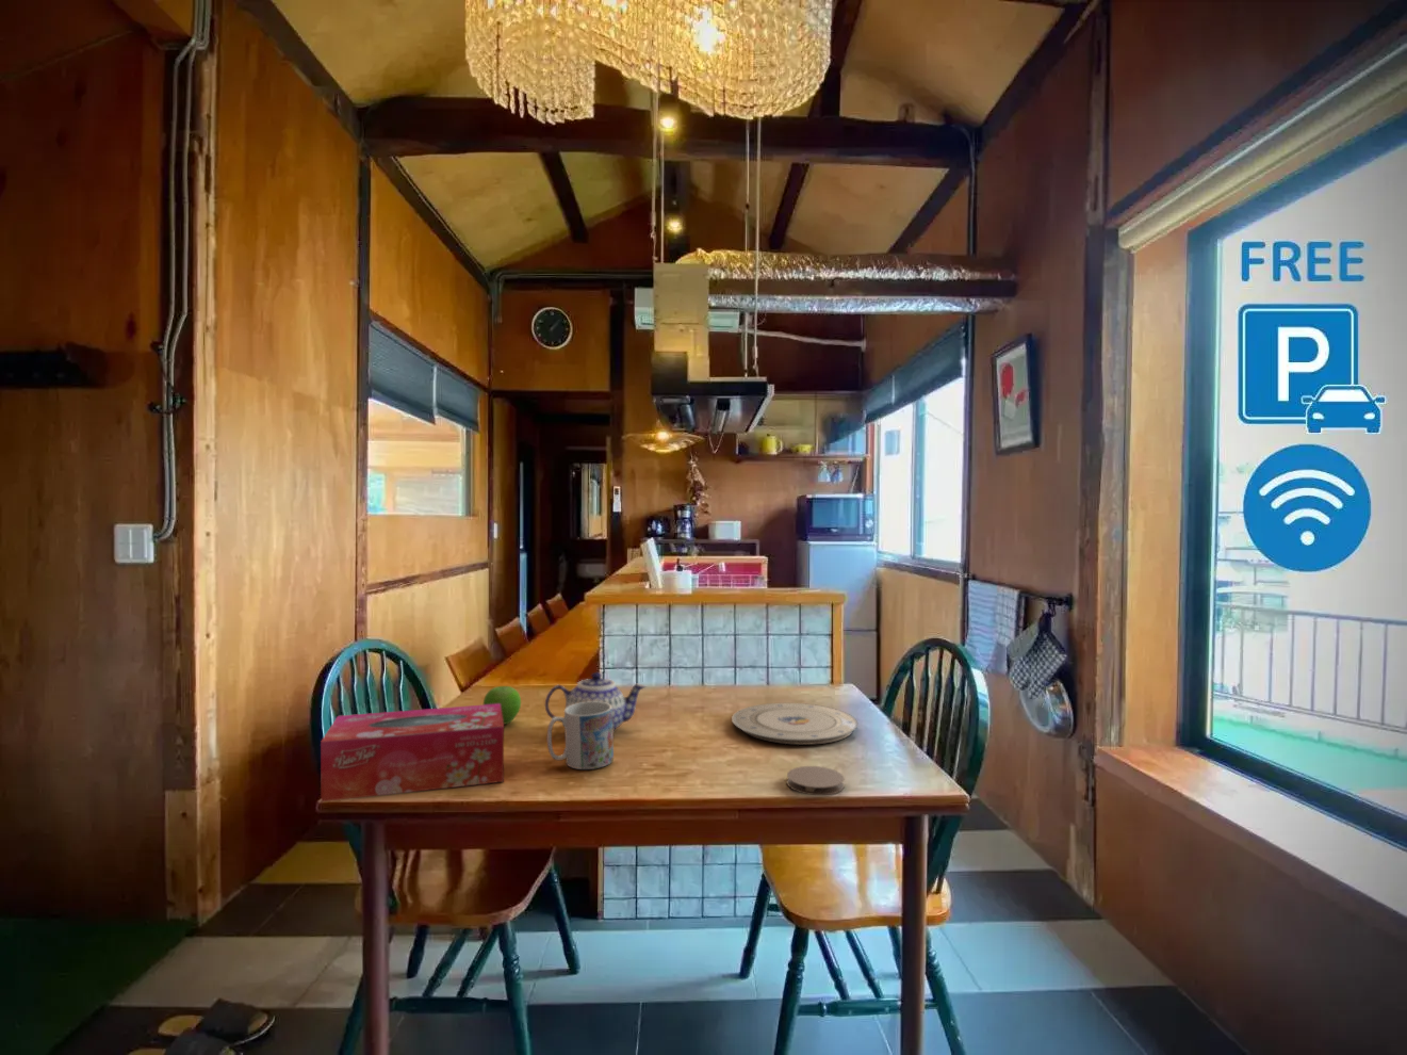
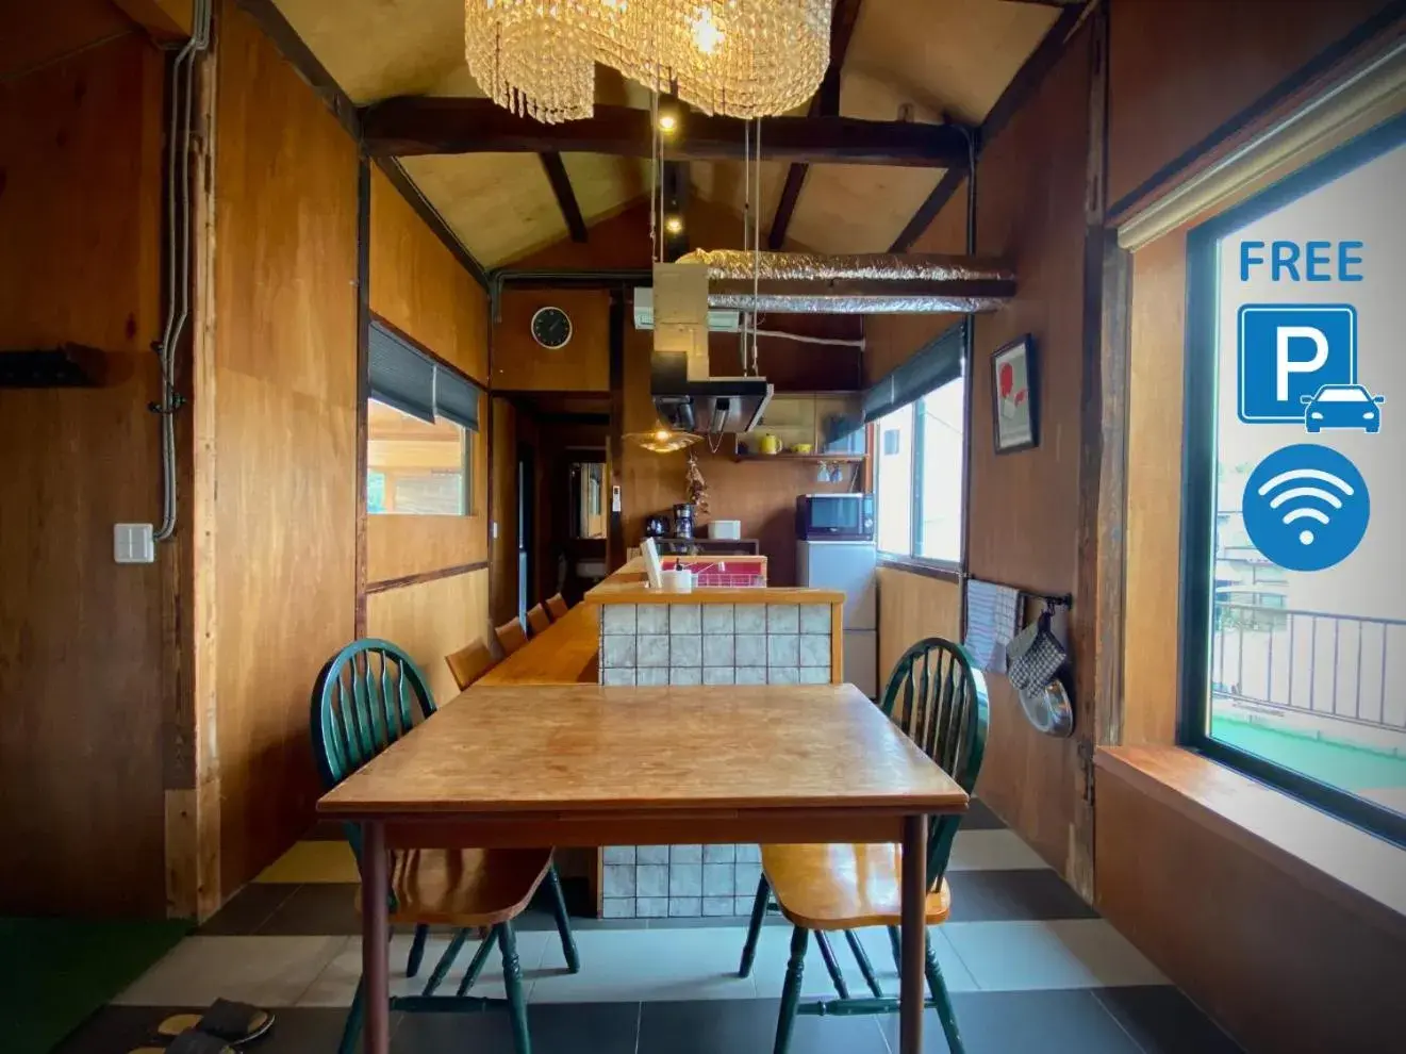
- fruit [483,685,522,726]
- teapot [544,672,647,734]
- tissue box [319,704,505,802]
- plate [731,703,859,746]
- coaster [787,765,844,796]
- mug [546,701,615,770]
